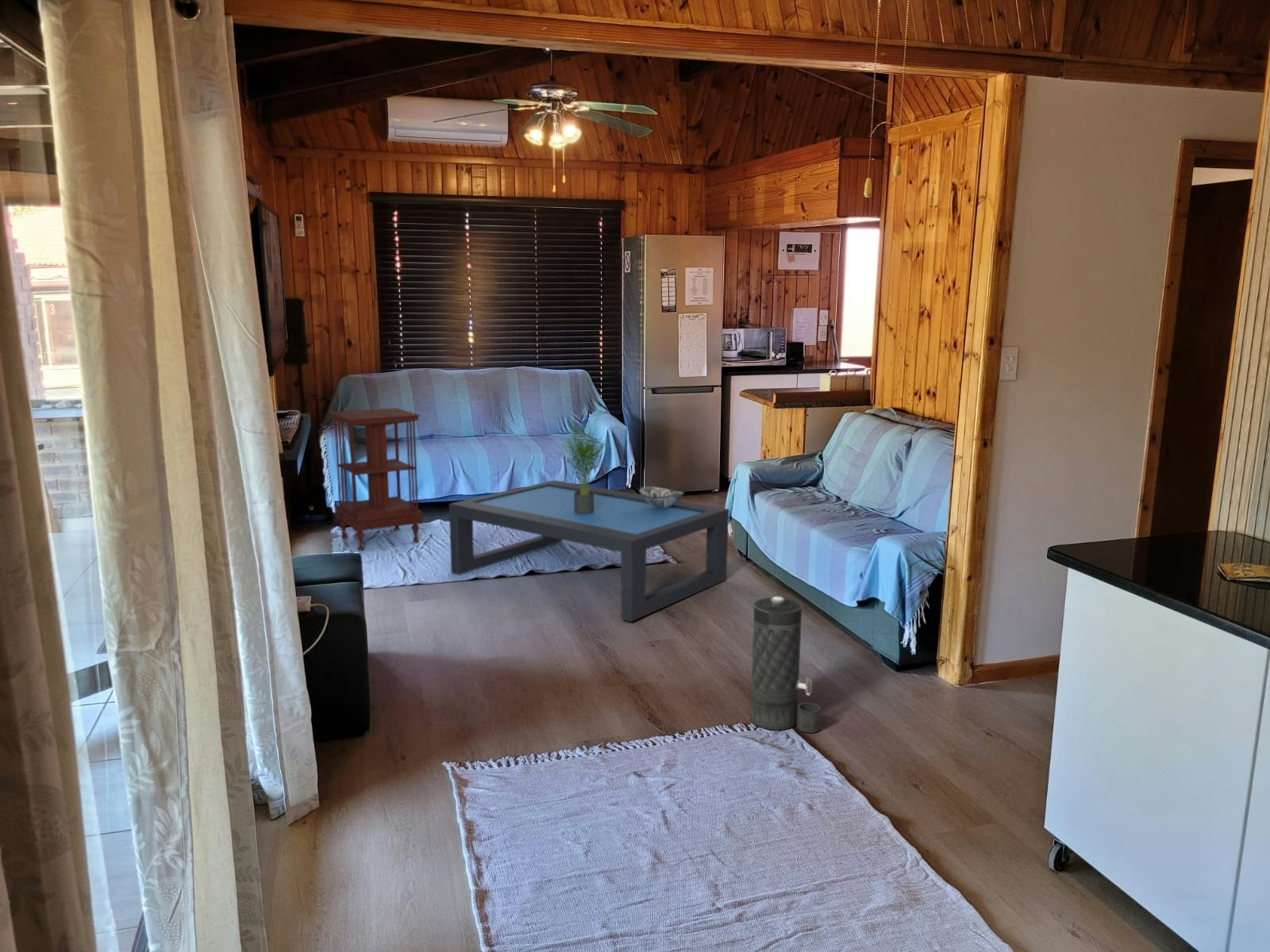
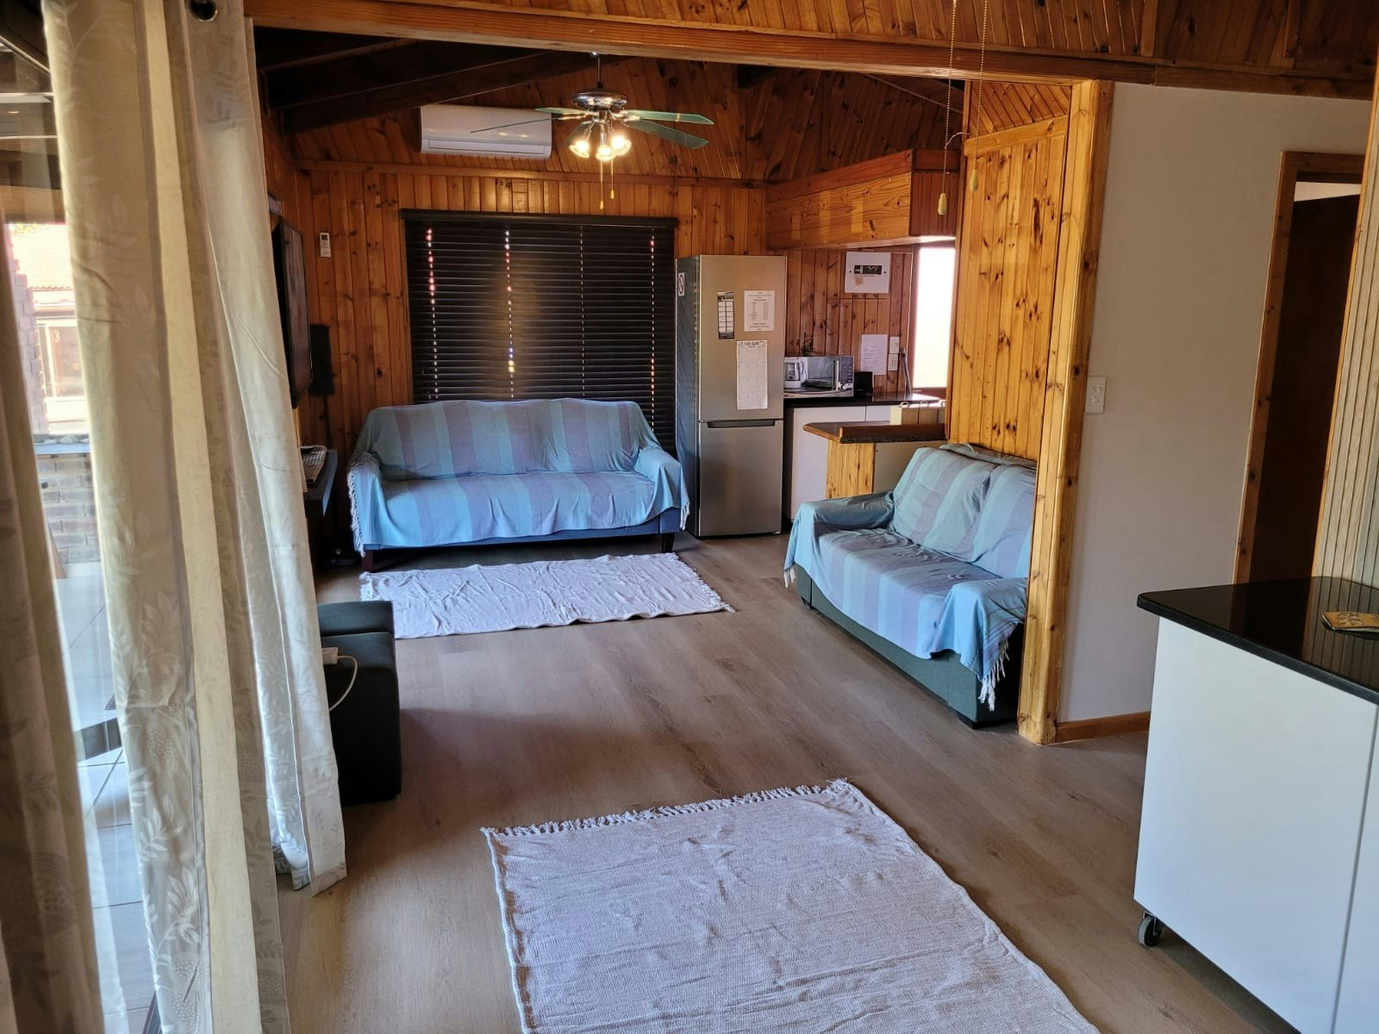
- side table [328,407,424,551]
- coffee table [448,479,729,622]
- canister [750,596,822,734]
- decorative bowl [638,486,685,508]
- potted plant [552,412,611,514]
